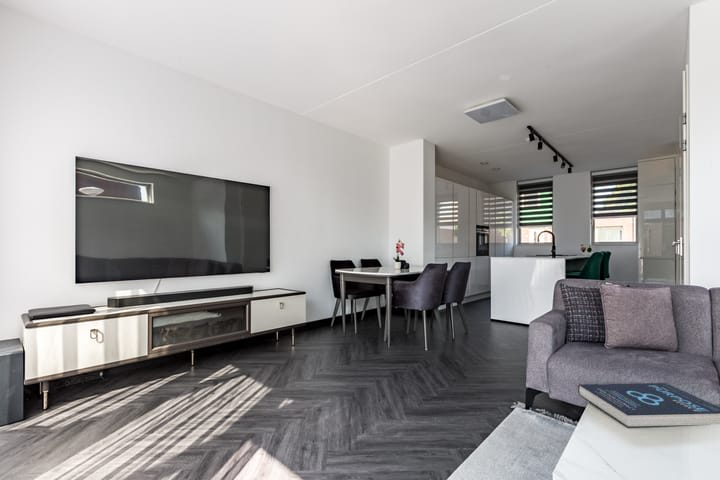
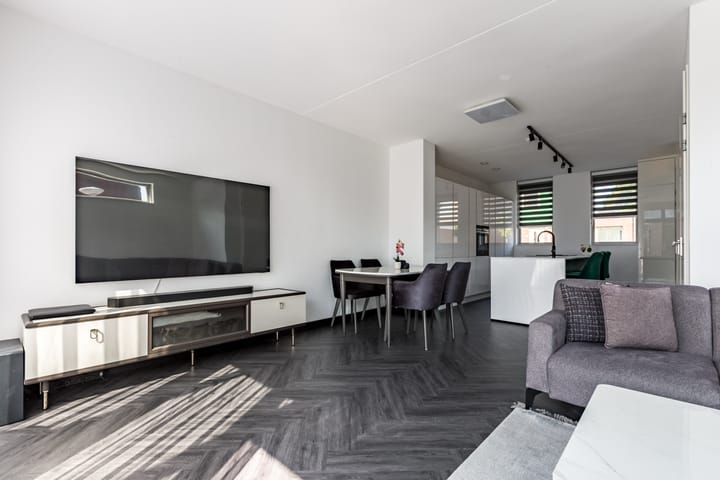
- book [577,382,720,429]
